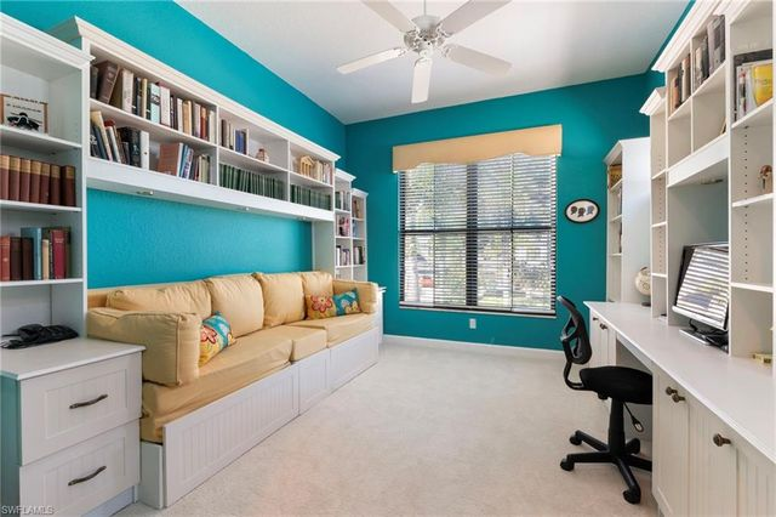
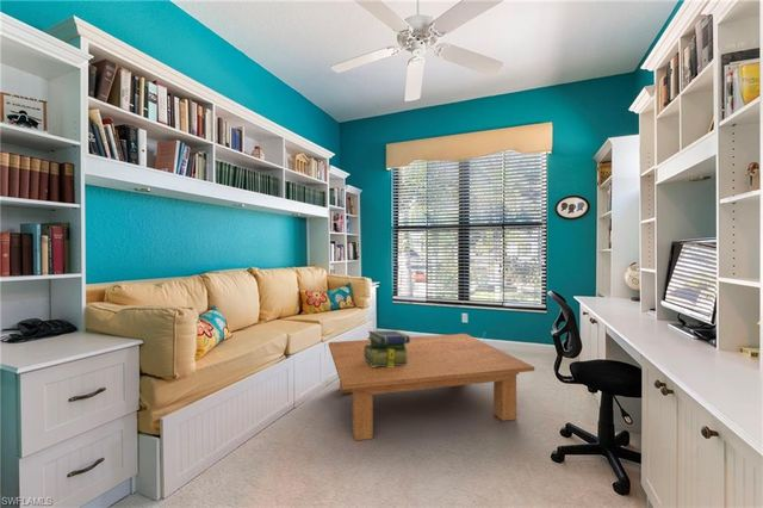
+ coffee table [328,333,535,441]
+ stack of books [365,329,411,367]
